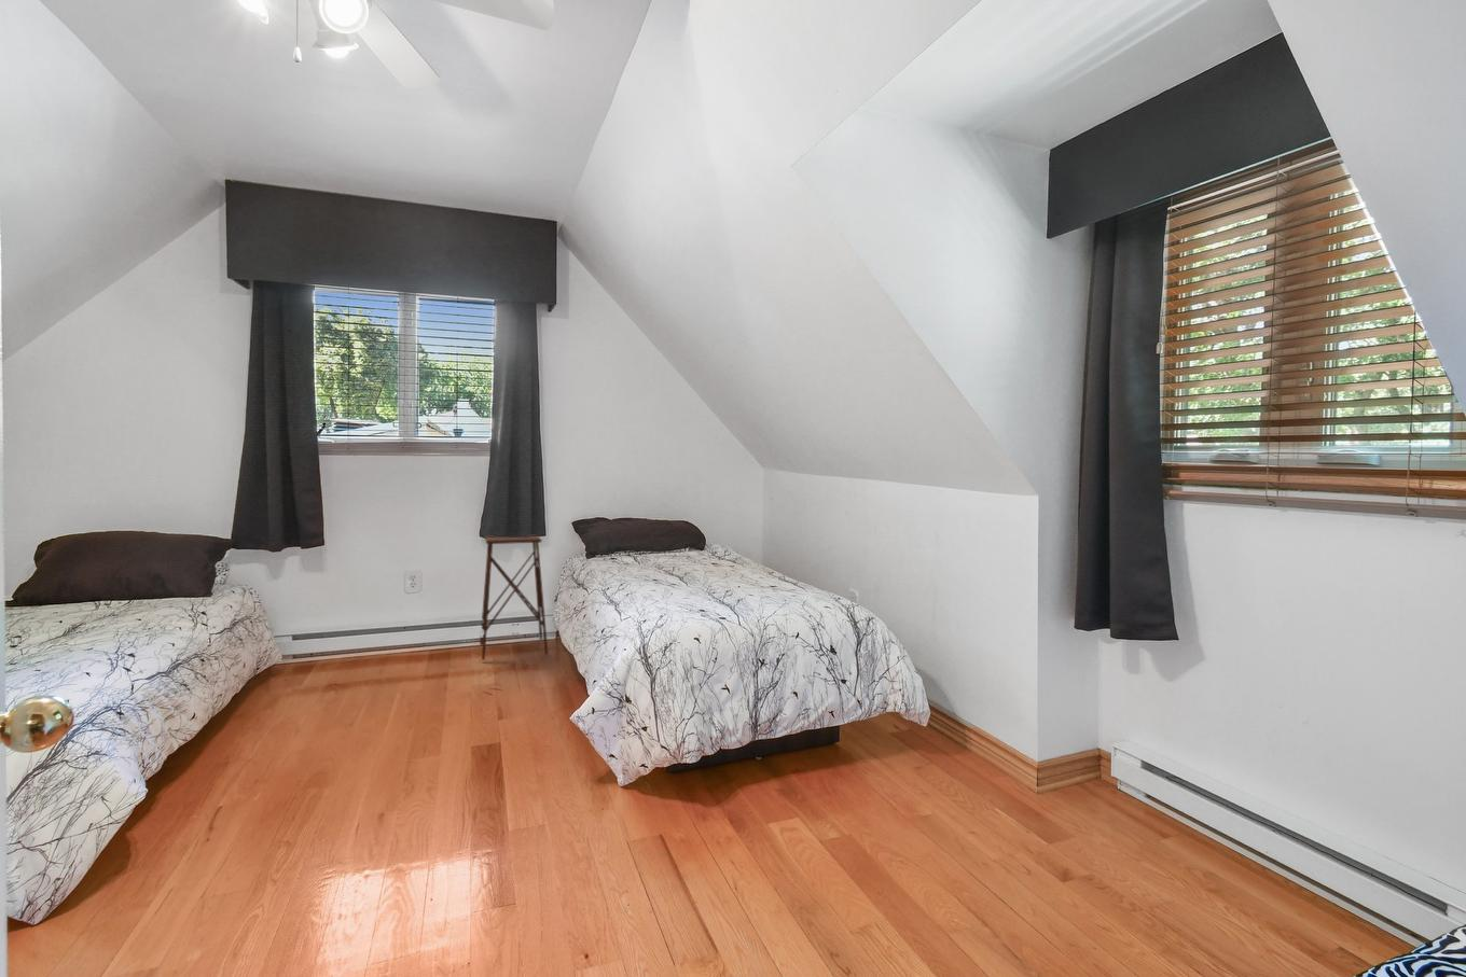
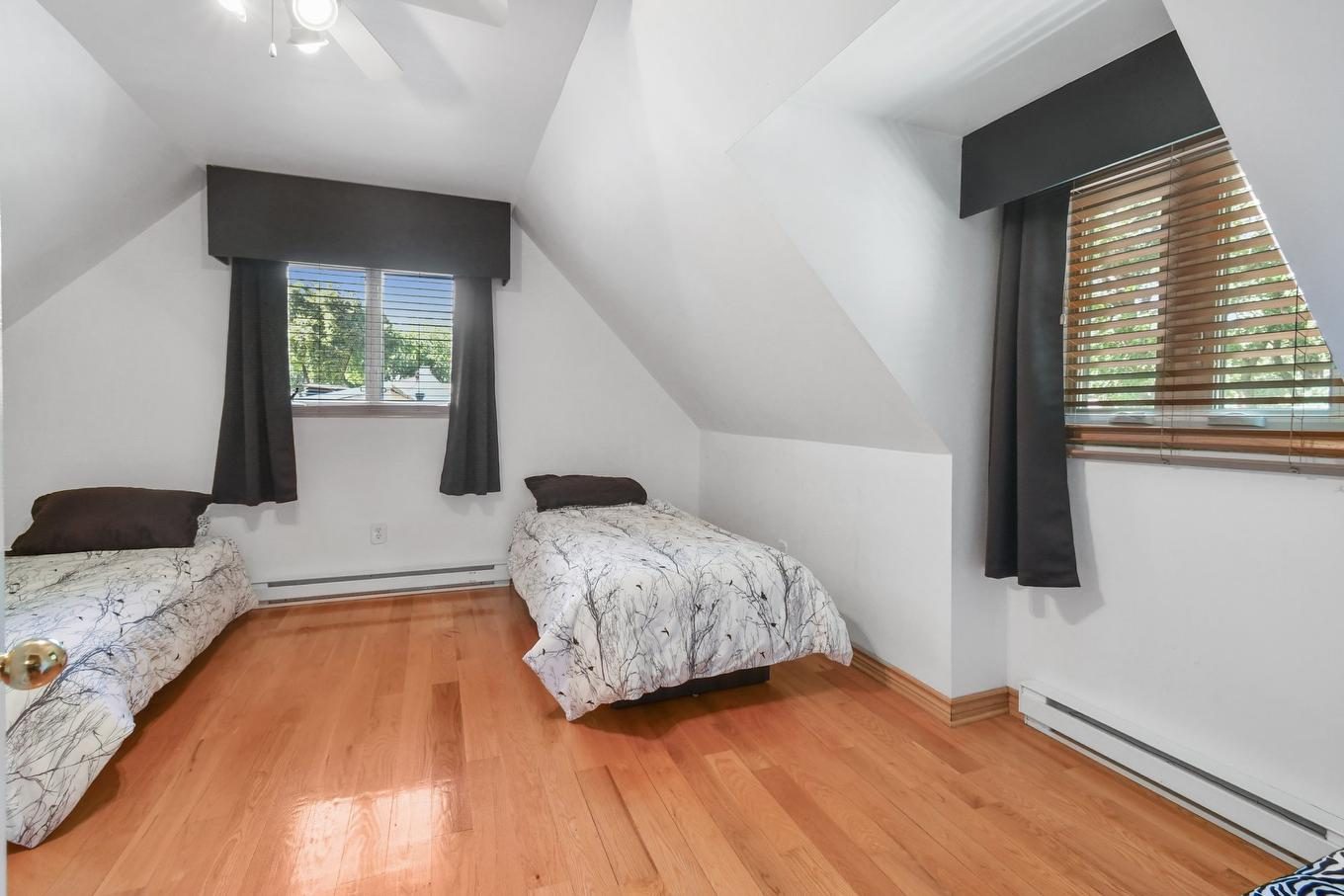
- side table [479,535,549,662]
